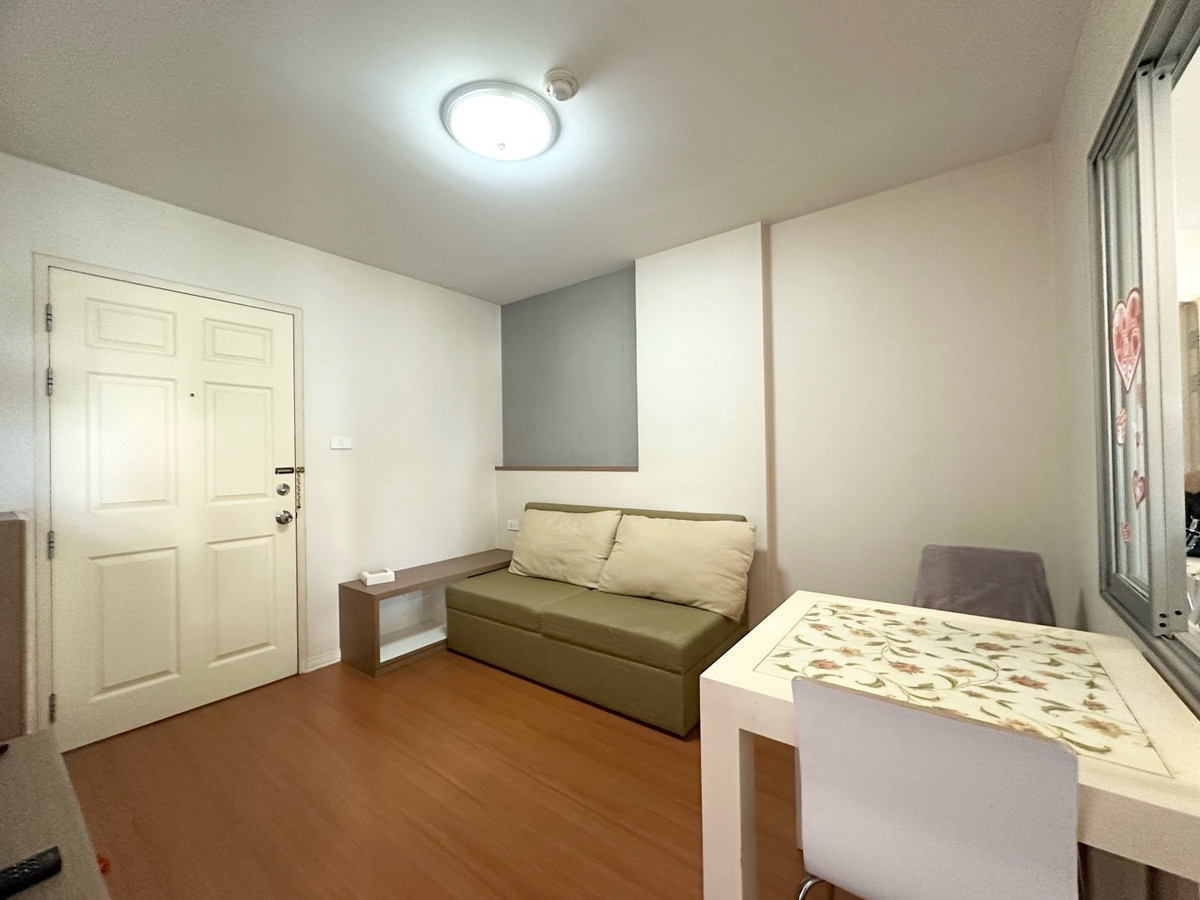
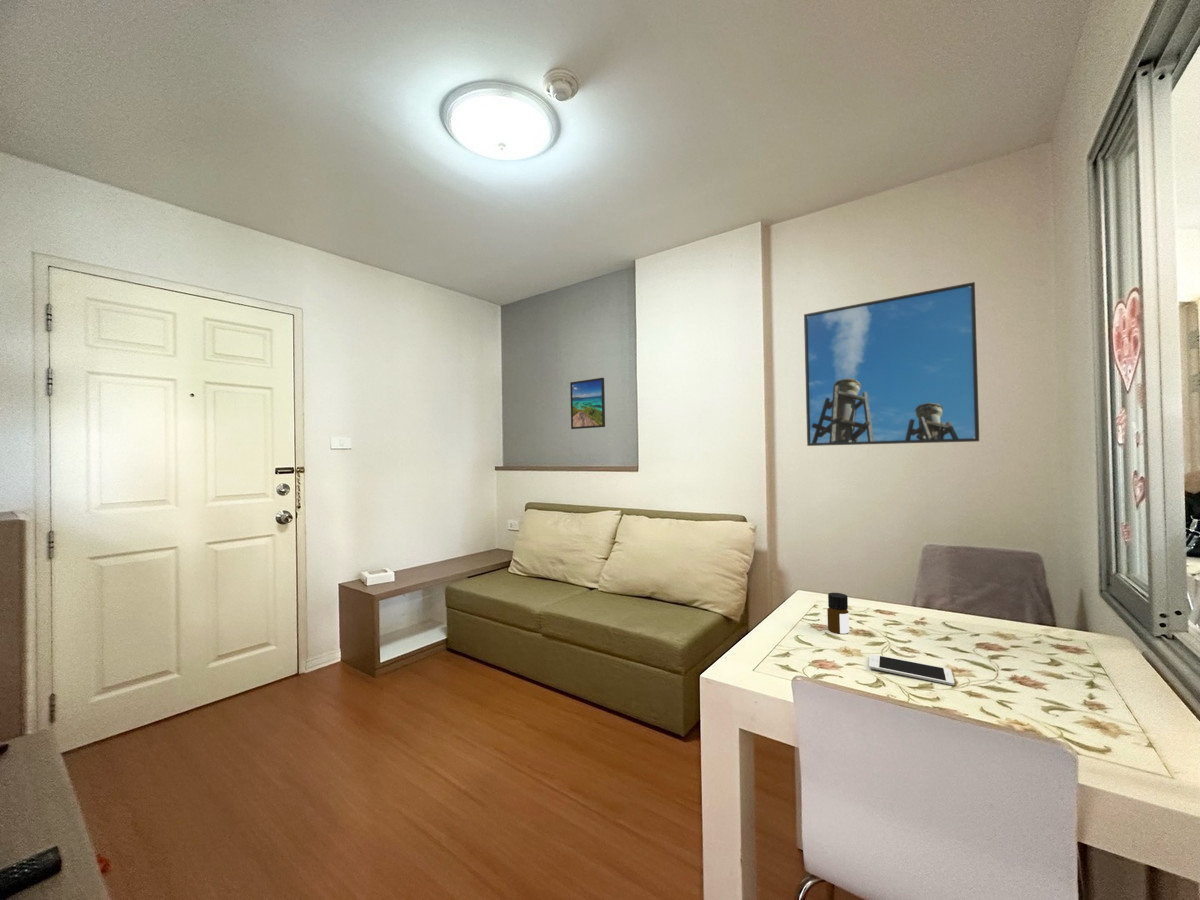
+ cell phone [868,653,955,686]
+ bottle [826,592,850,634]
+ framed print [569,377,606,430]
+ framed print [803,281,980,447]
